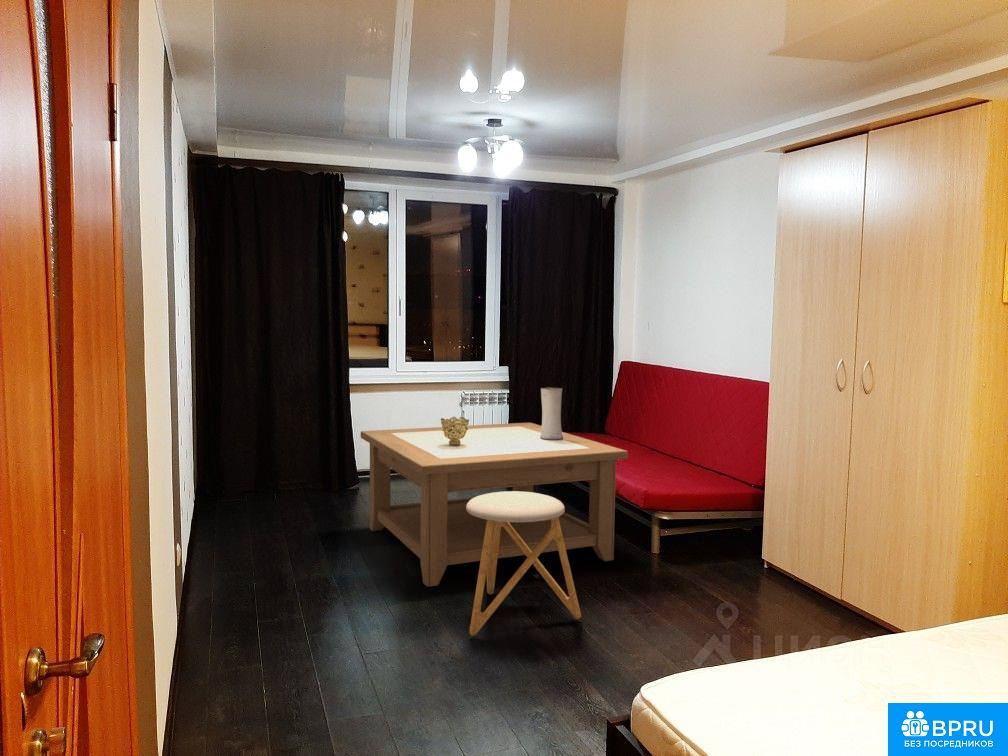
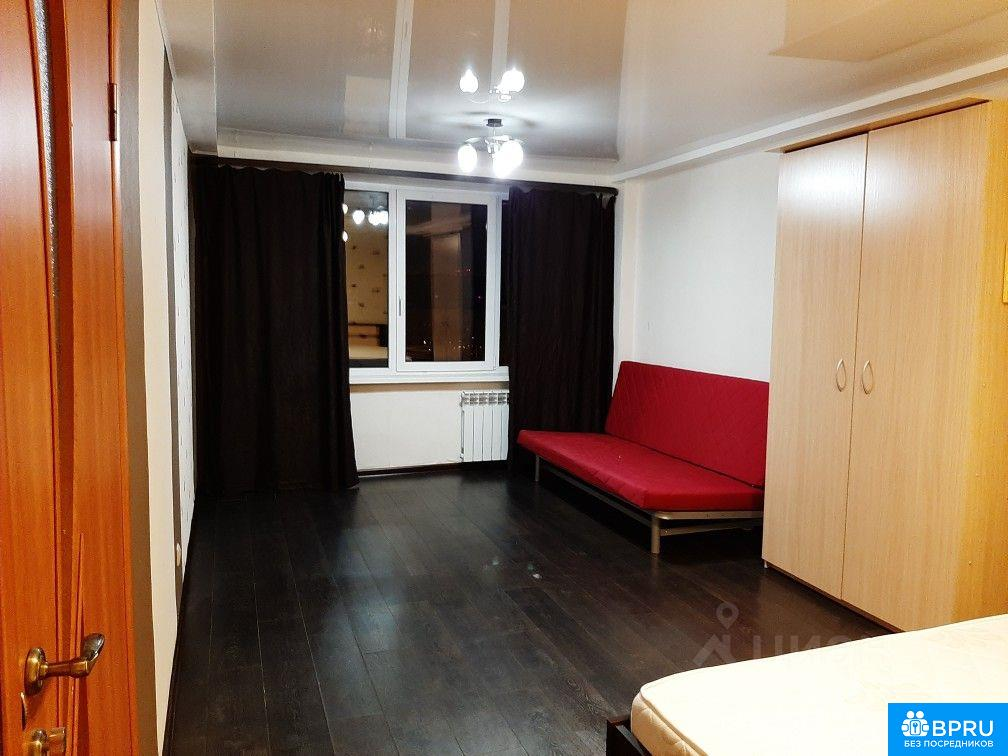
- stool [466,490,582,637]
- decorative bowl [440,416,470,446]
- coffee table [360,422,629,588]
- vase [540,387,563,440]
